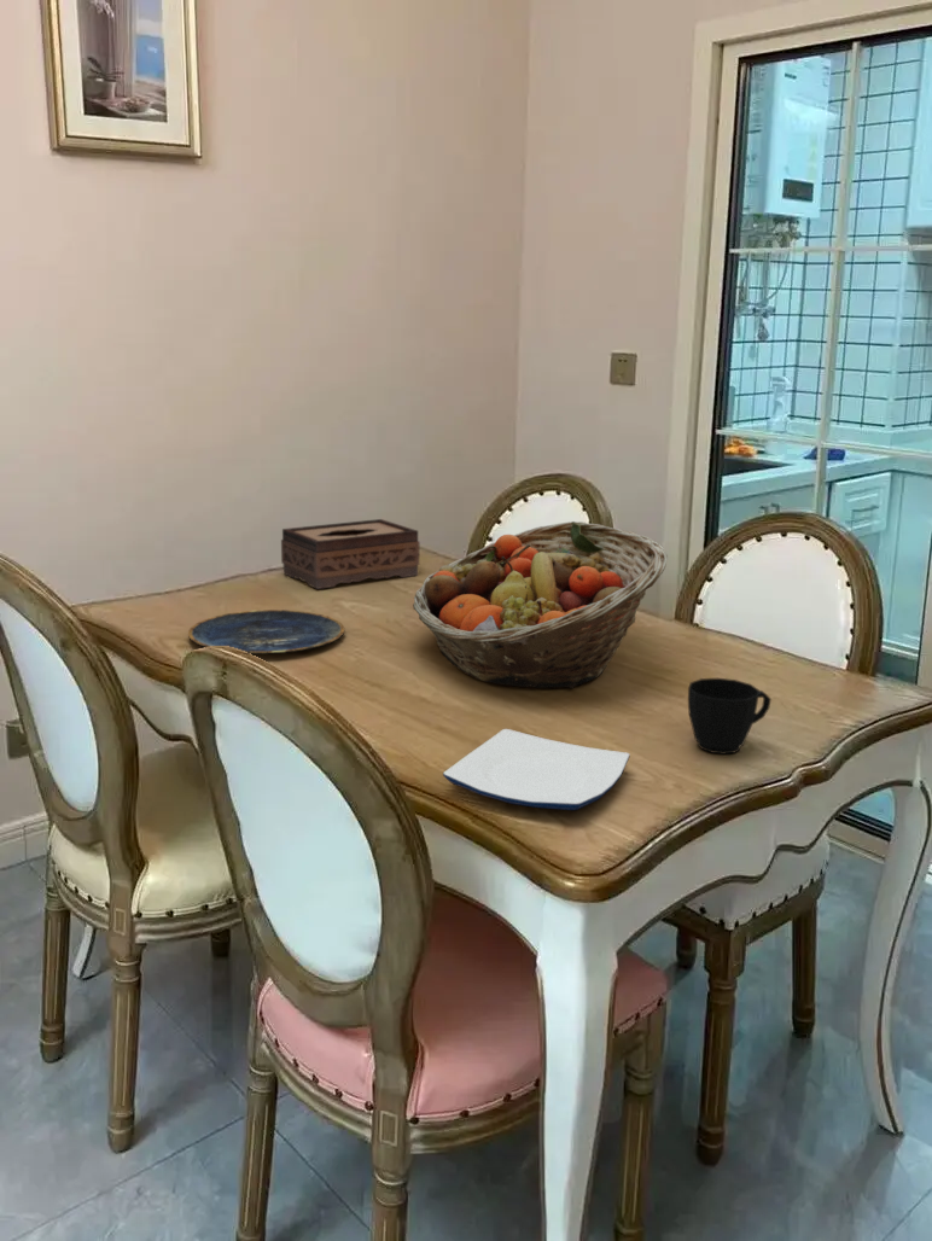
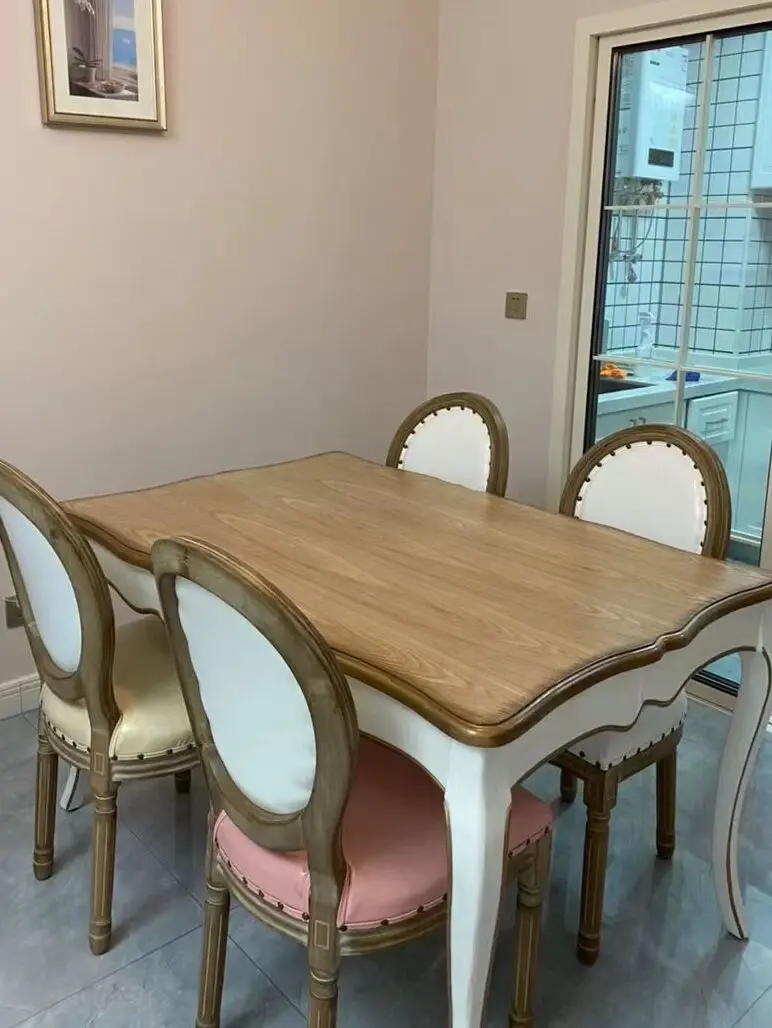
- plate [442,728,630,811]
- tissue box [280,518,421,590]
- fruit basket [412,520,669,689]
- plate [187,608,346,656]
- cup [687,677,773,756]
